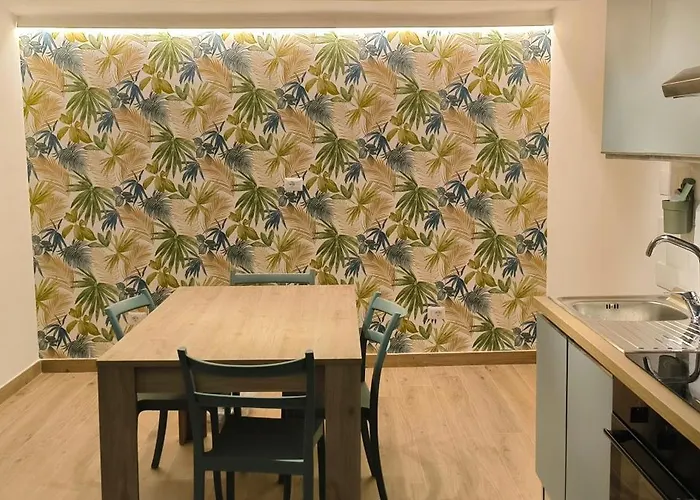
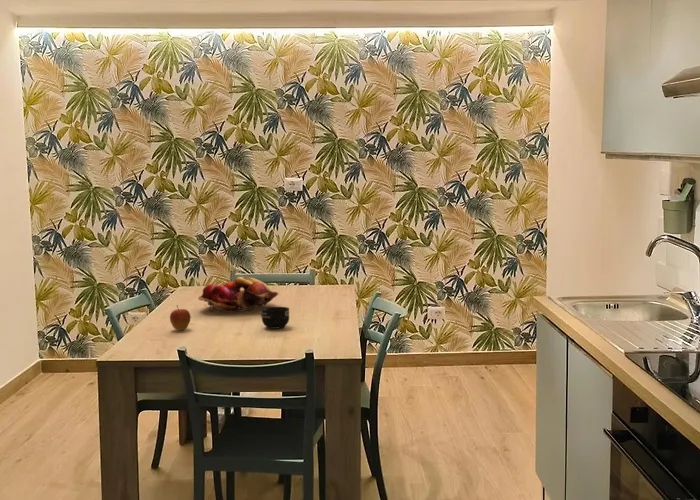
+ mug [260,306,290,330]
+ apple [169,304,192,331]
+ fruit basket [198,276,279,313]
